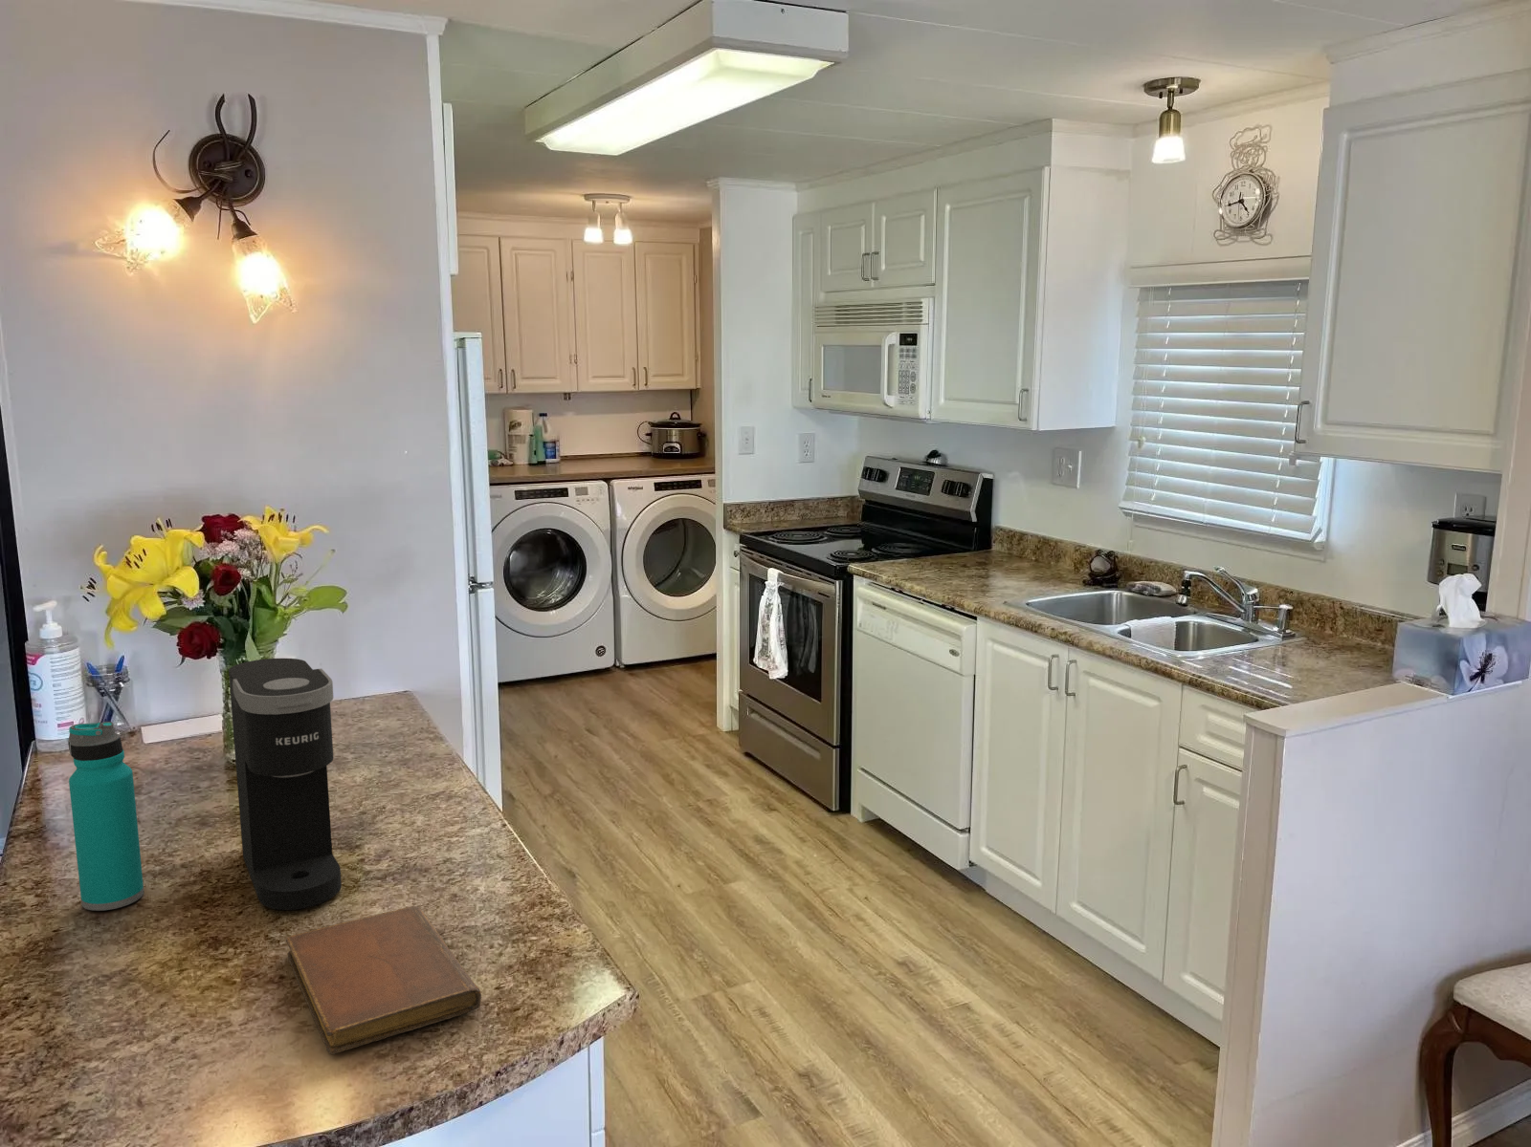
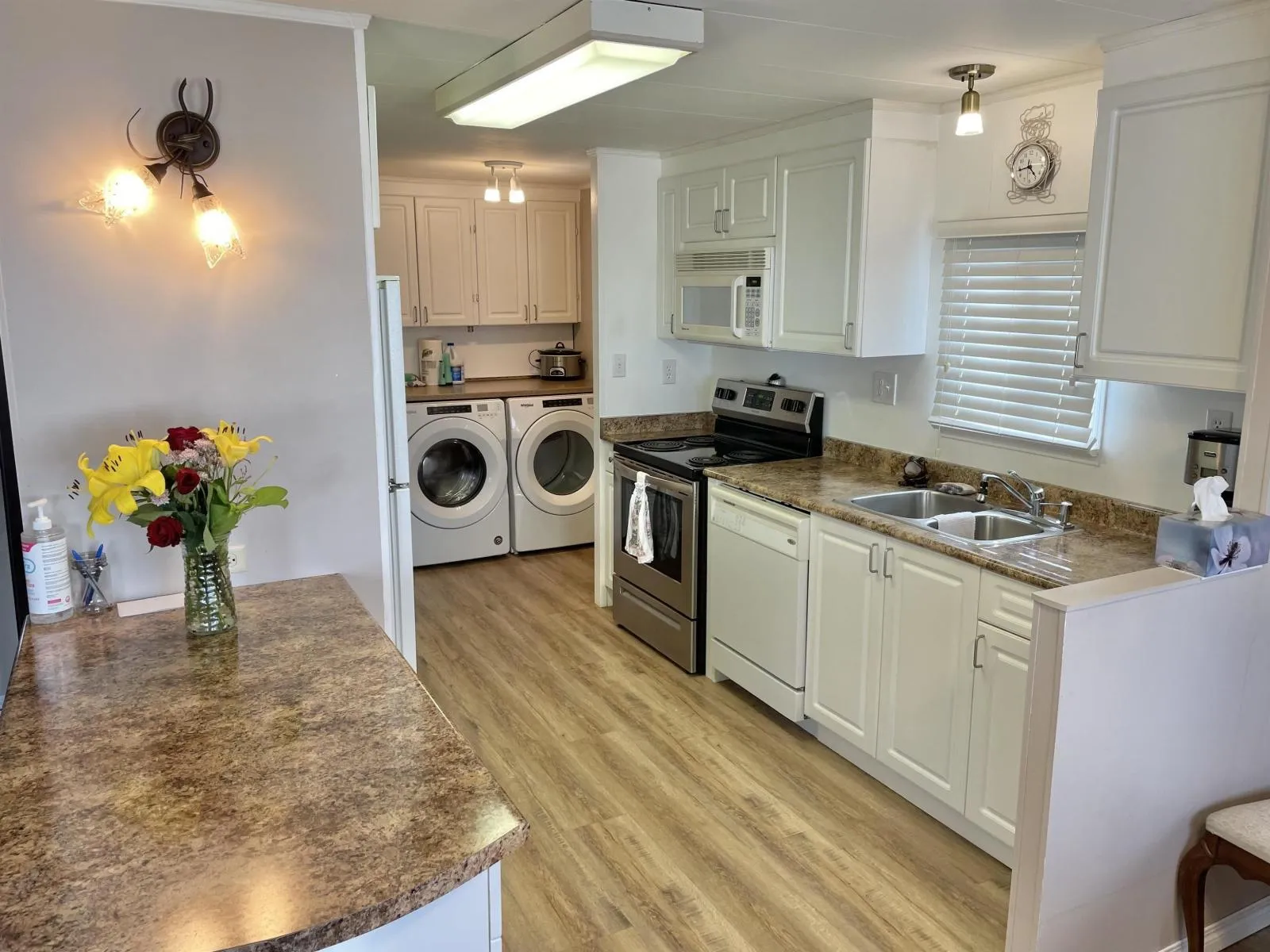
- water bottle [68,720,145,912]
- notebook [286,905,482,1054]
- coffee maker [228,658,342,911]
